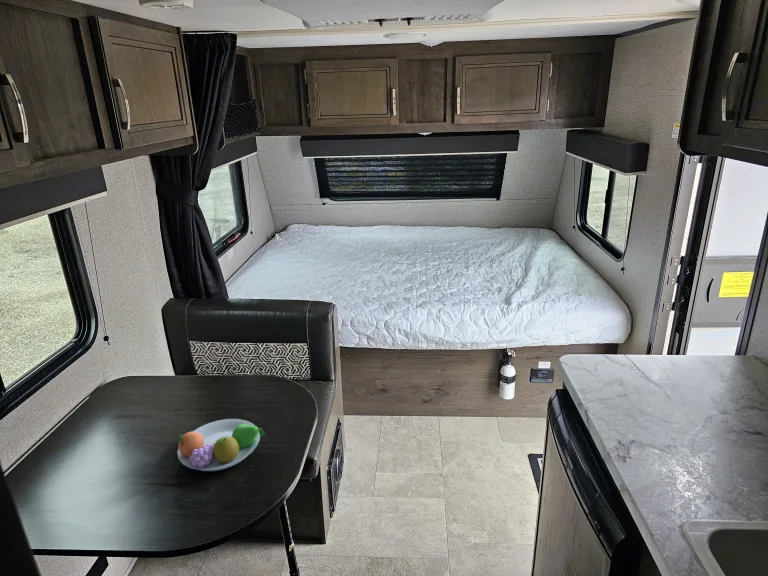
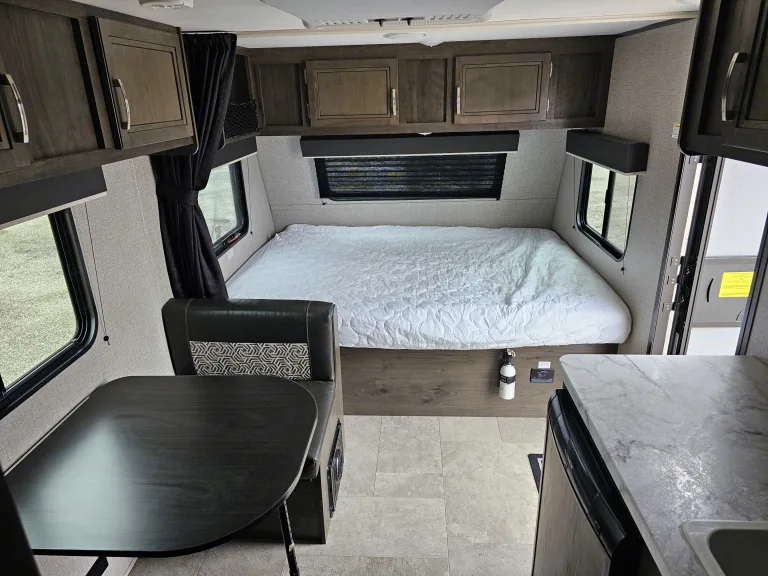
- fruit bowl [176,418,266,472]
